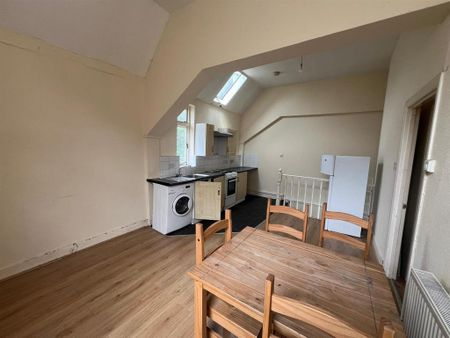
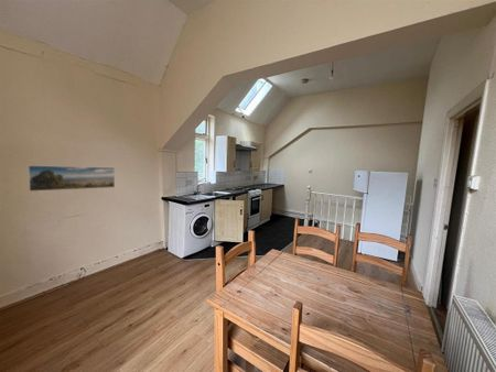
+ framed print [26,164,116,193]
